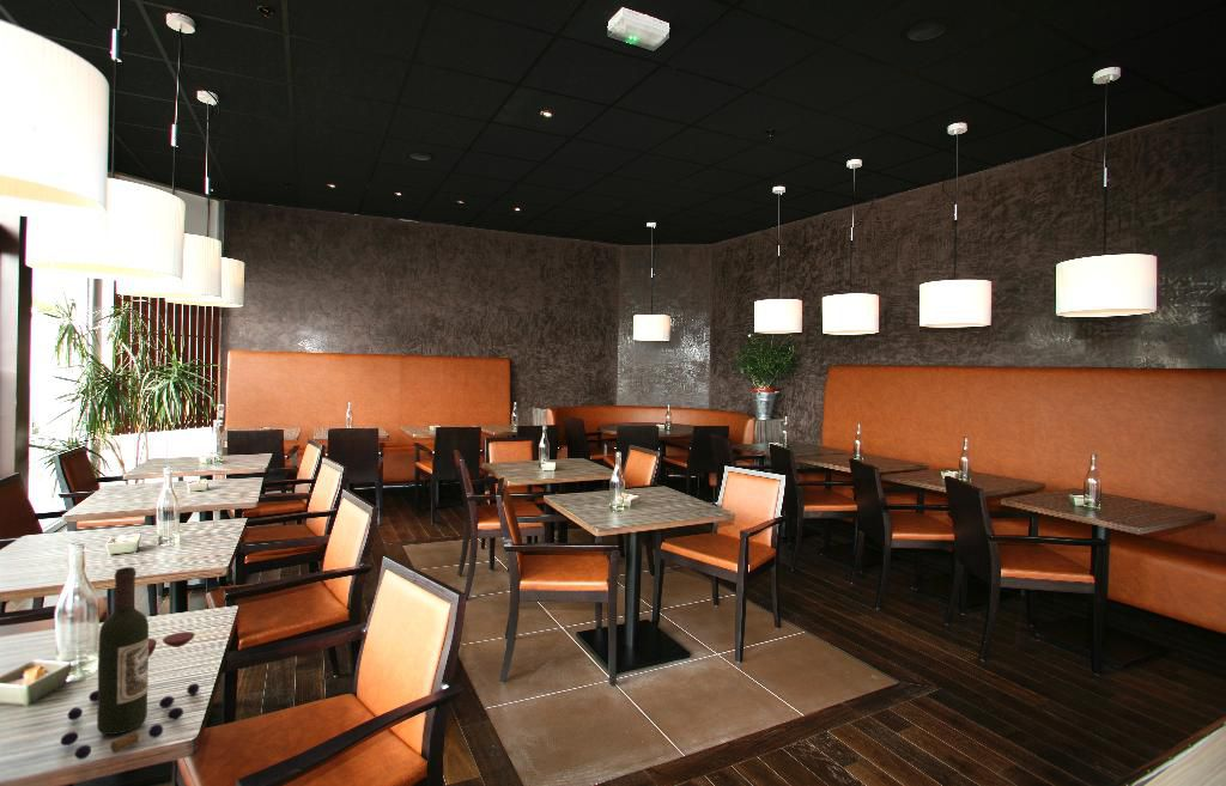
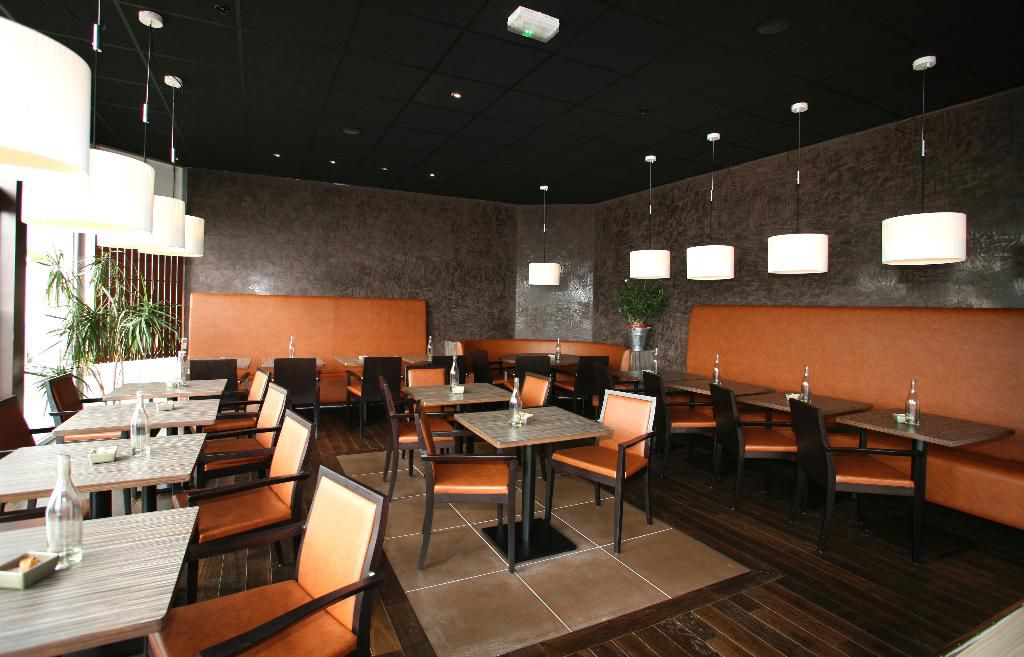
- wine bottle [60,566,200,761]
